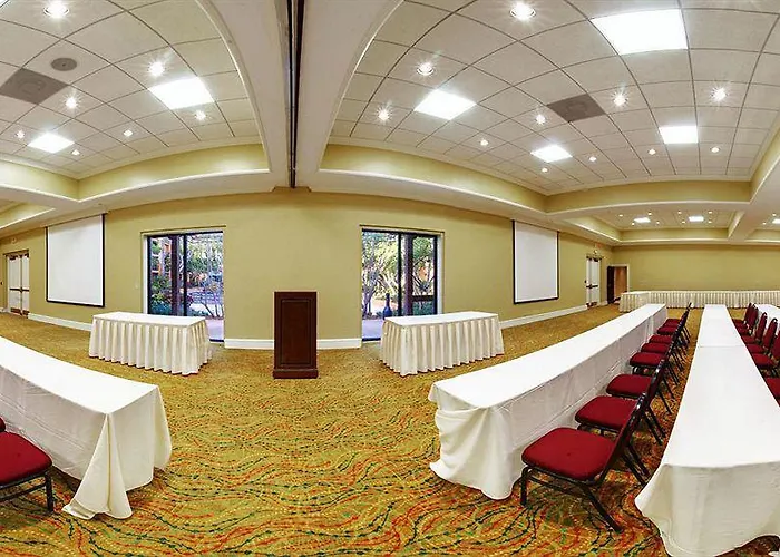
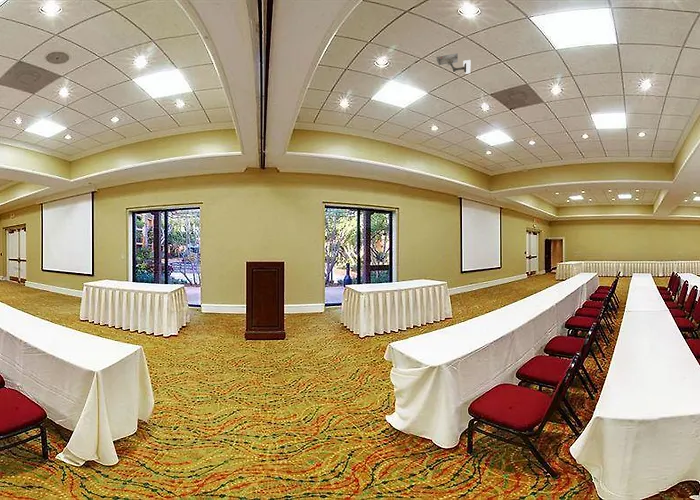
+ security camera [435,52,472,75]
